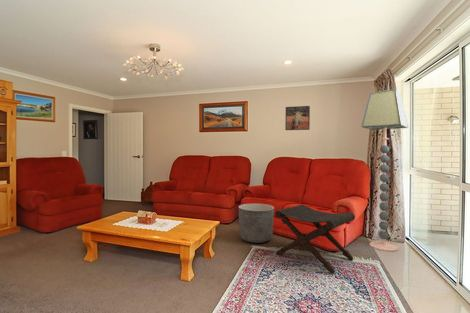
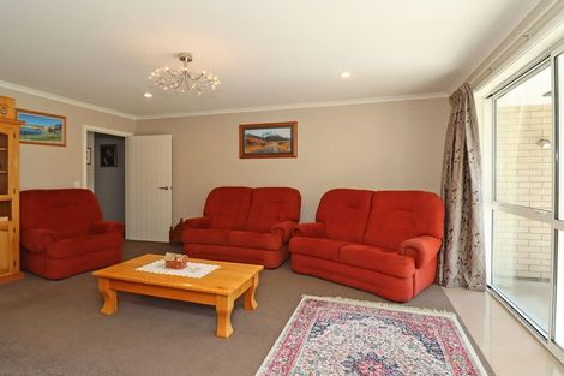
- footstool [274,204,356,274]
- planter [237,203,275,244]
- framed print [284,105,311,131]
- floor lamp [361,88,409,252]
